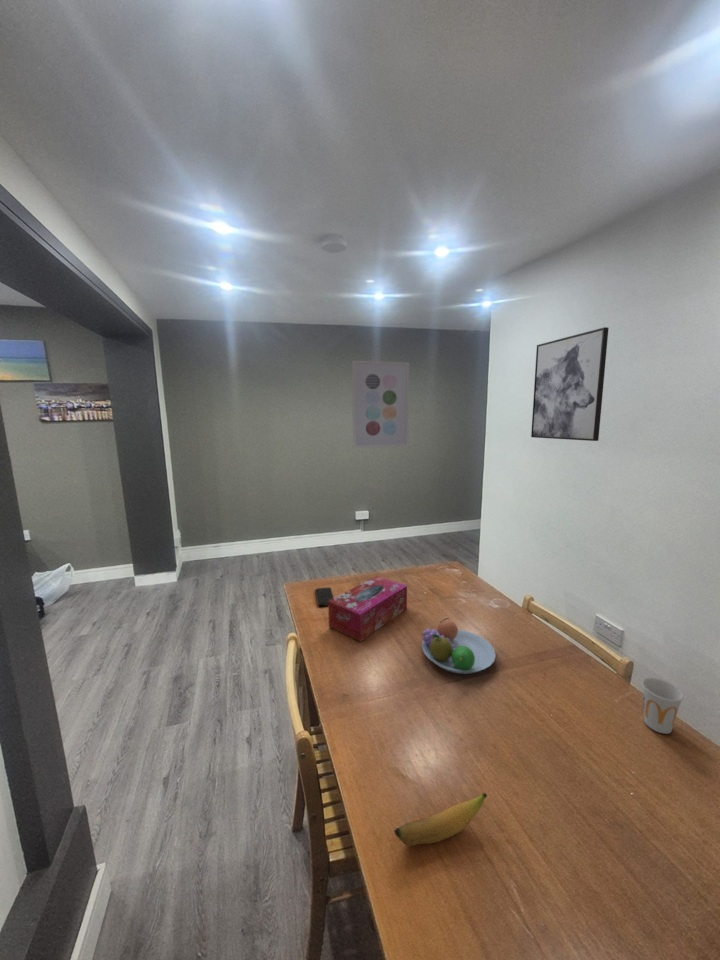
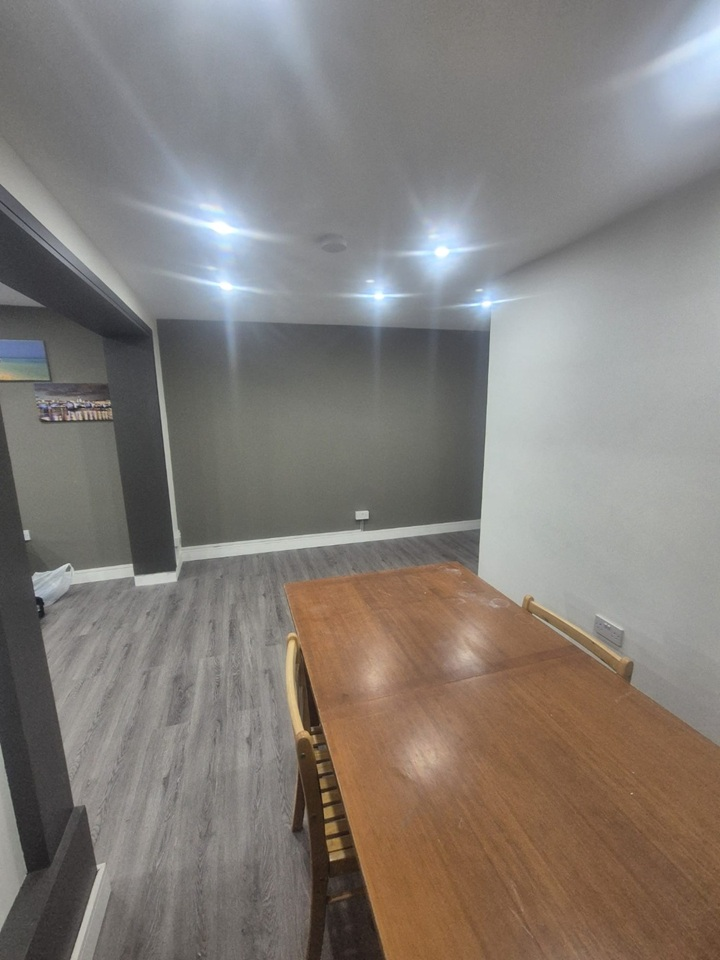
- fruit bowl [420,617,497,675]
- wall art [530,326,610,442]
- banana [393,792,488,847]
- tissue box [327,575,408,643]
- cup [641,677,684,735]
- wall art [351,360,410,449]
- smartphone [314,586,334,607]
